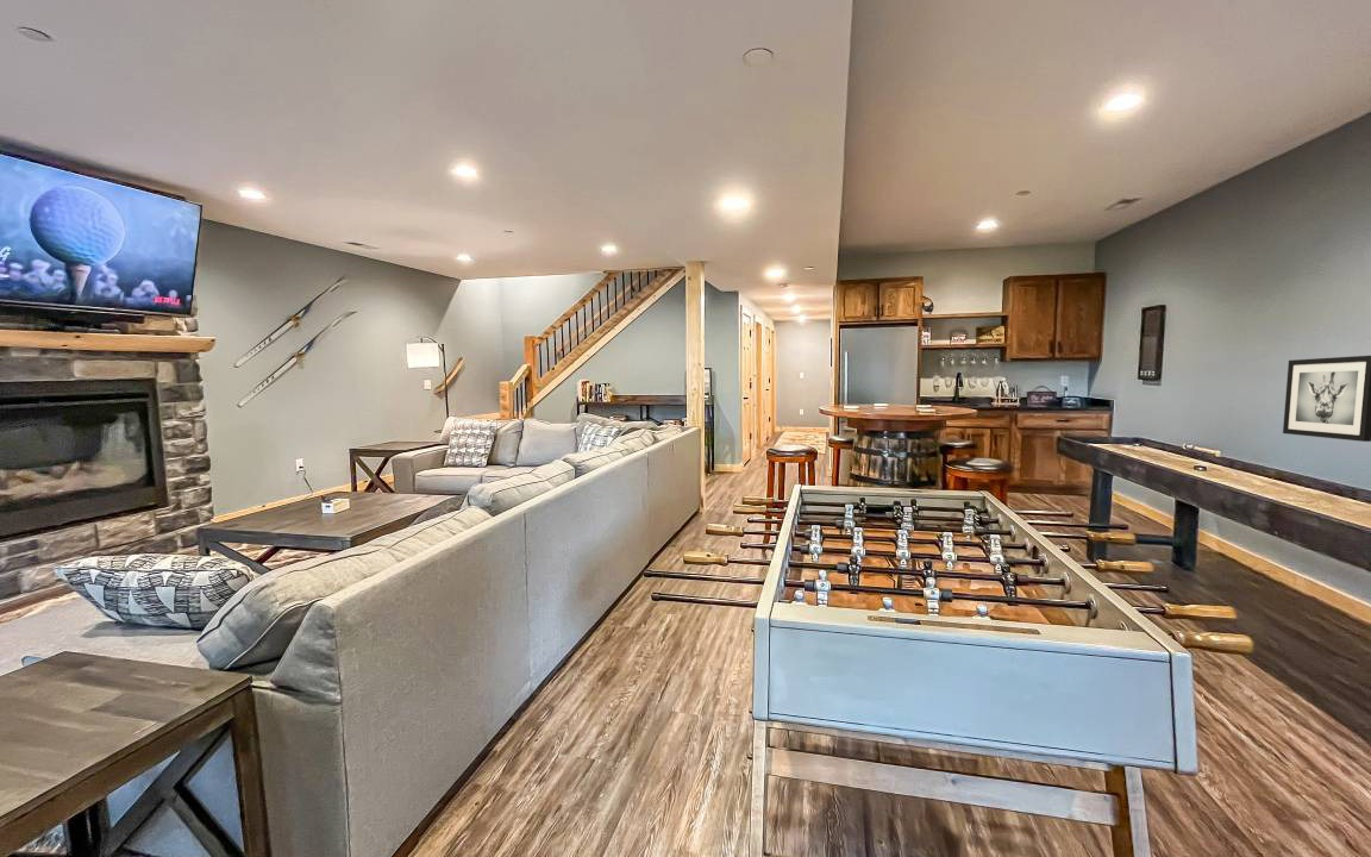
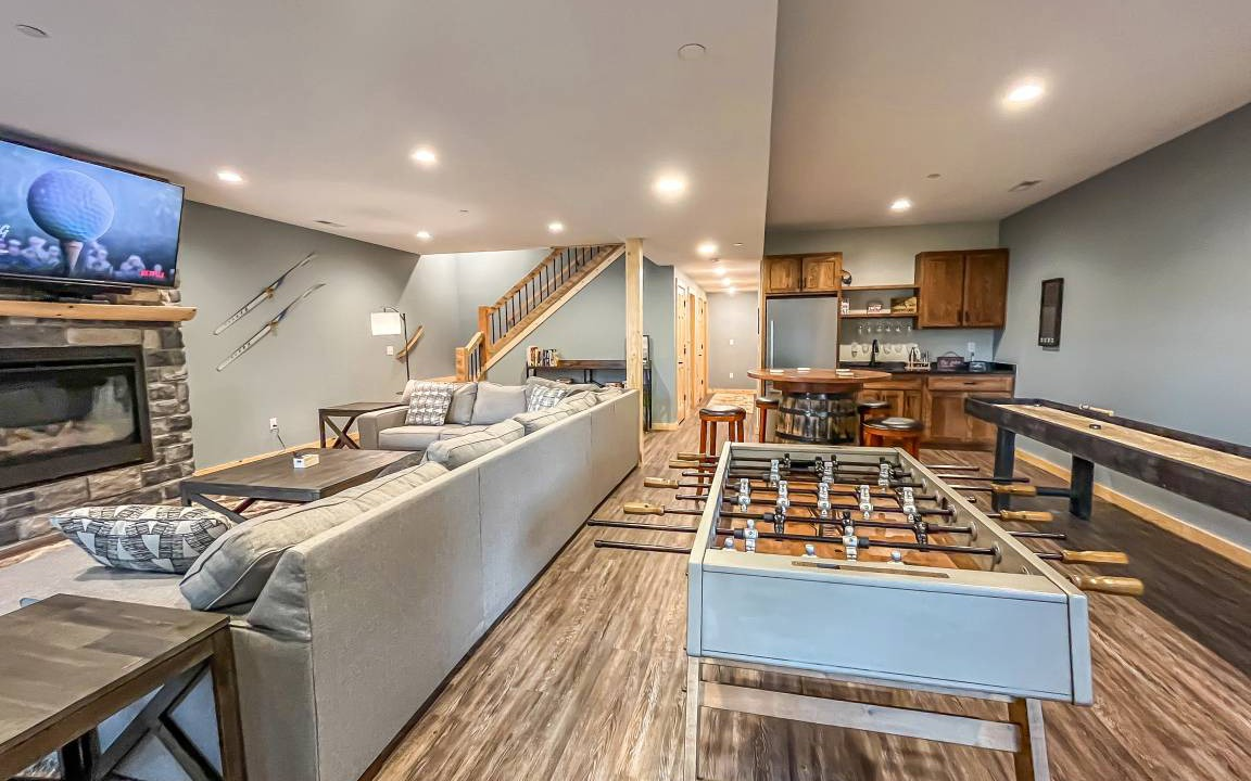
- wall art [1282,355,1371,443]
